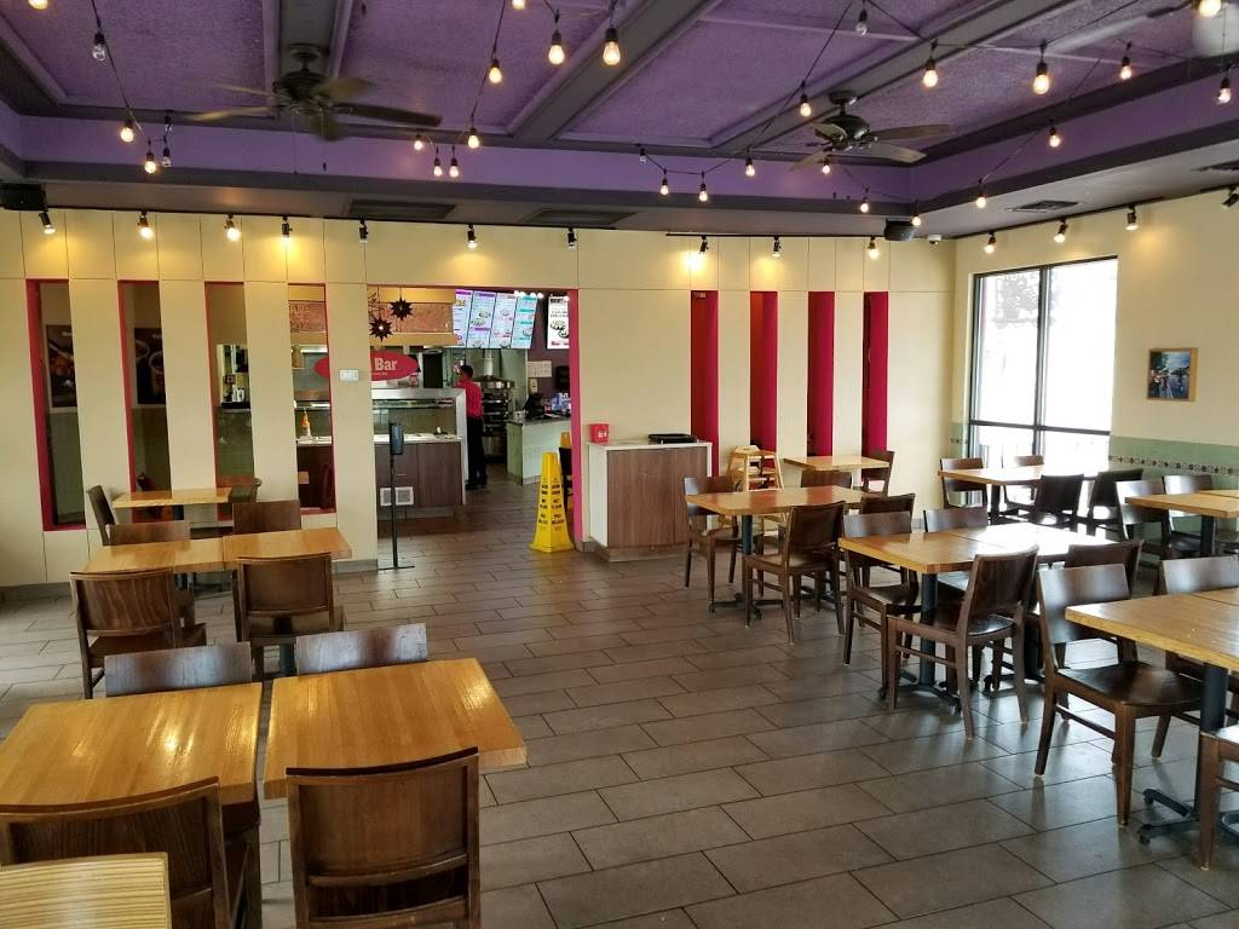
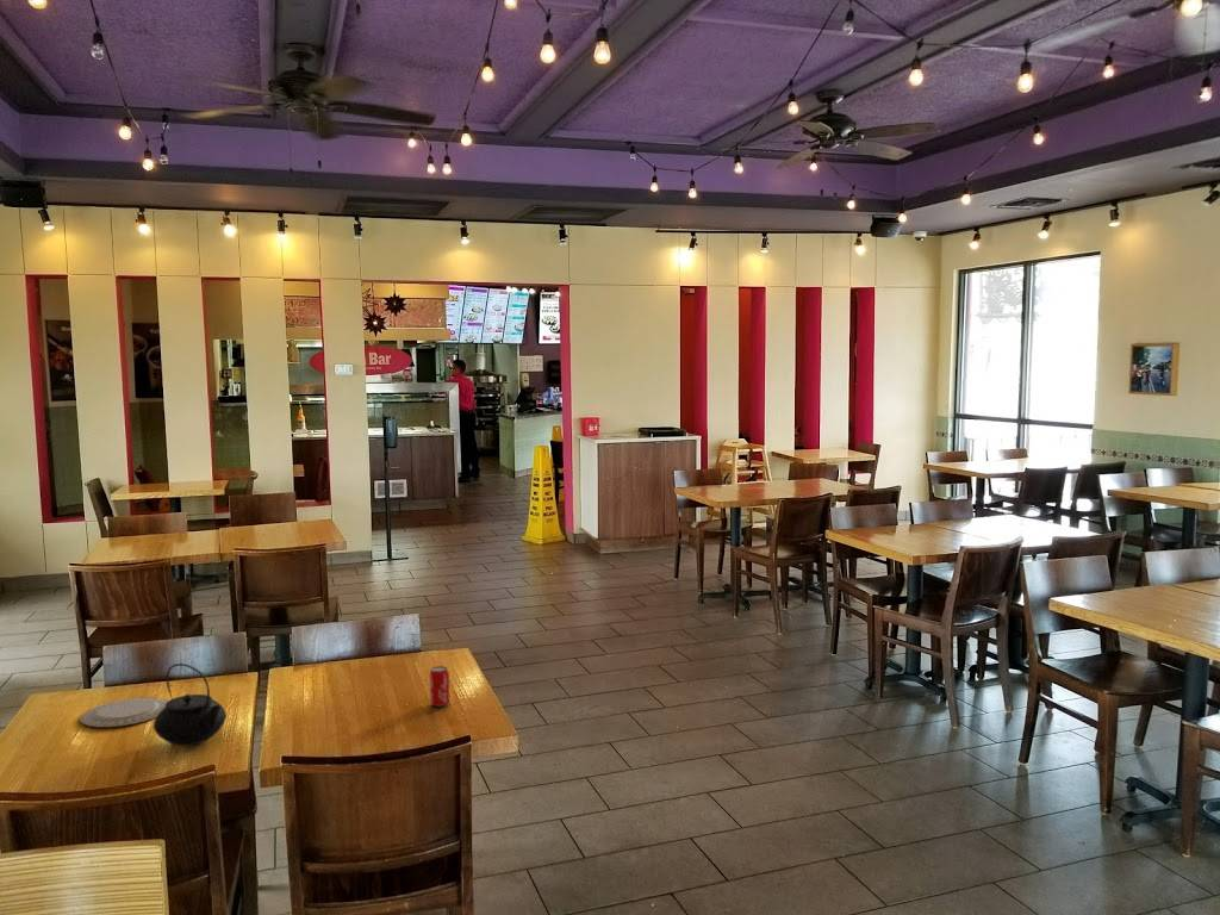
+ soda can [429,665,450,708]
+ chinaware [79,697,168,728]
+ teapot [152,662,228,747]
